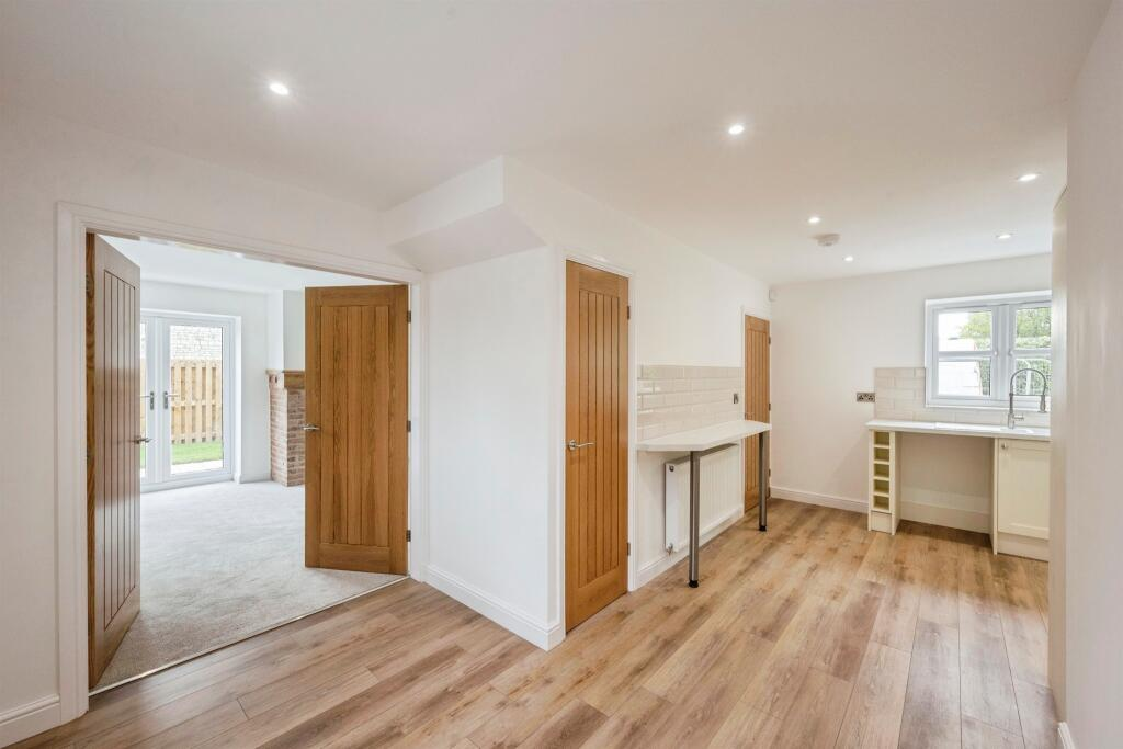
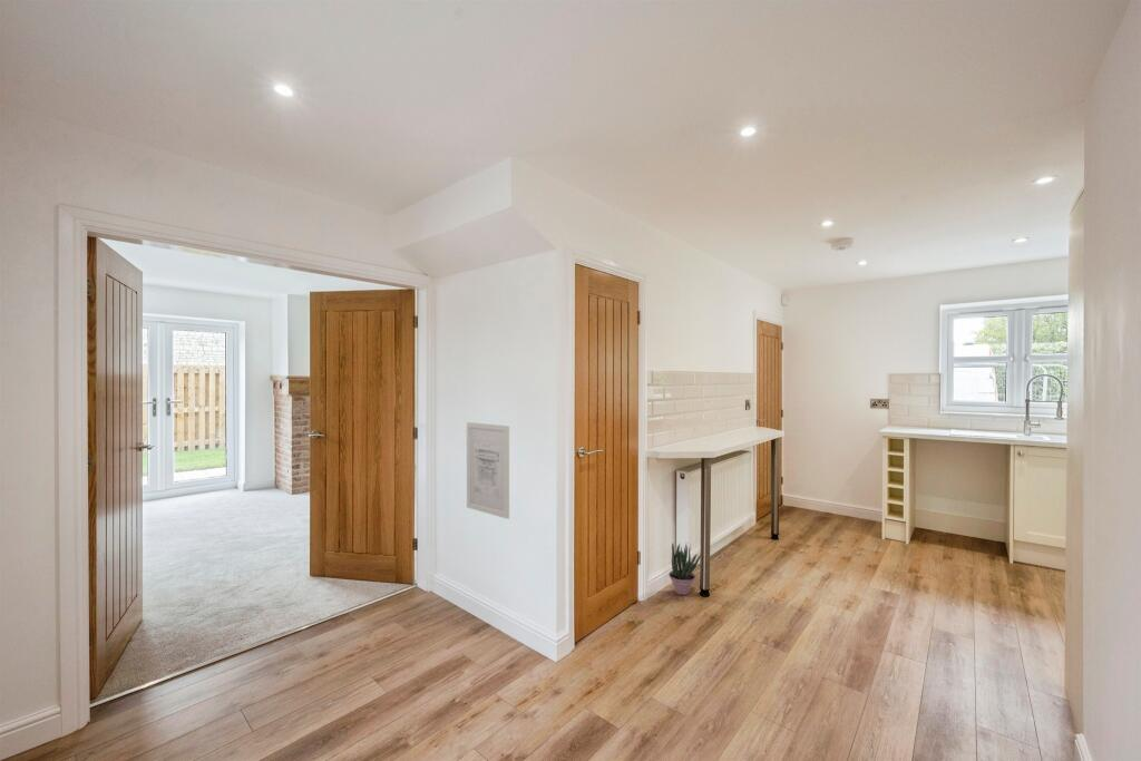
+ potted plant [669,542,702,596]
+ wall art [466,421,510,520]
